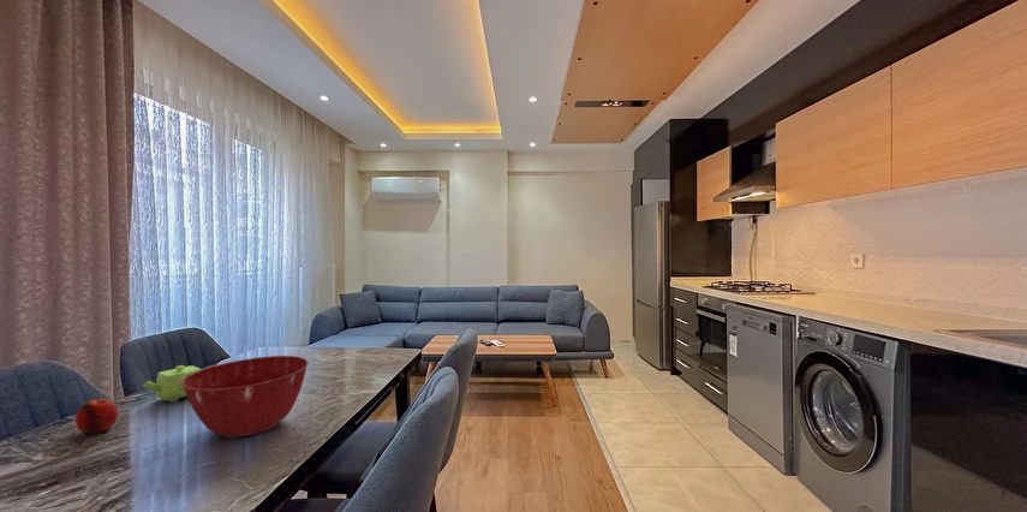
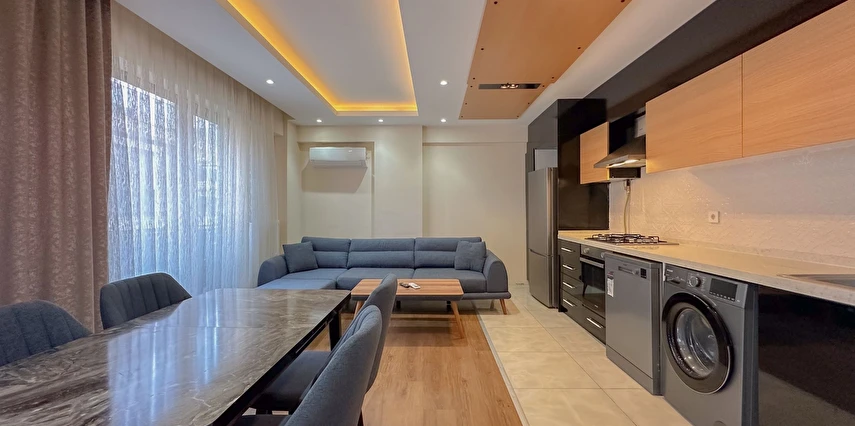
- mixing bowl [181,355,310,439]
- fruit [74,398,119,434]
- teapot [142,364,202,403]
